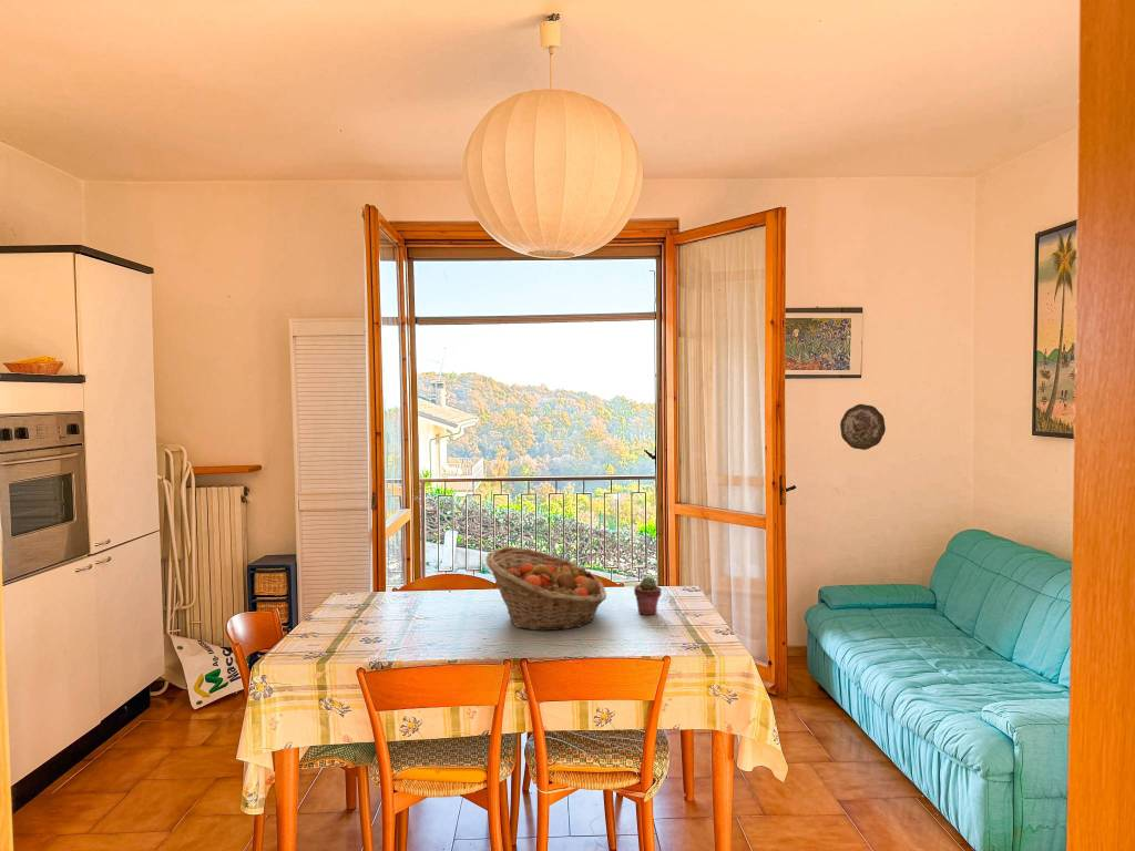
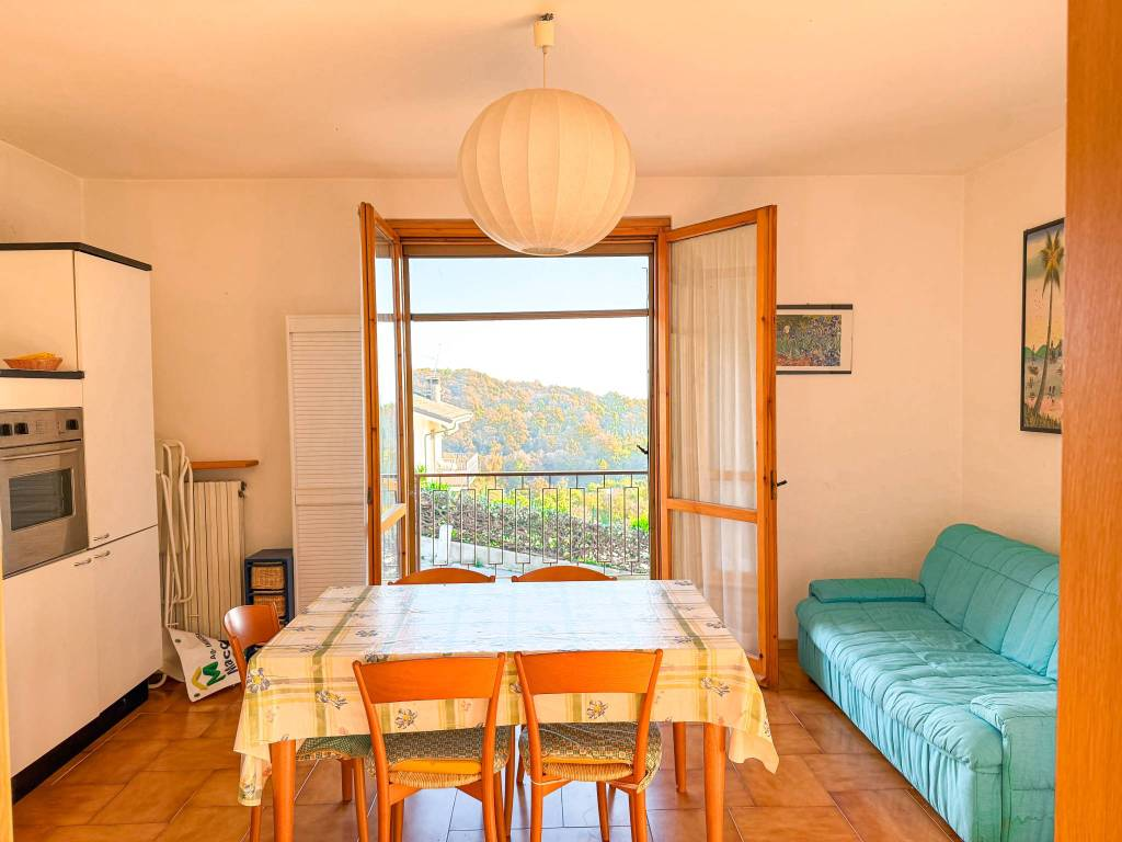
- potted succulent [633,576,663,616]
- decorative plate [839,403,887,451]
- fruit basket [484,546,607,632]
